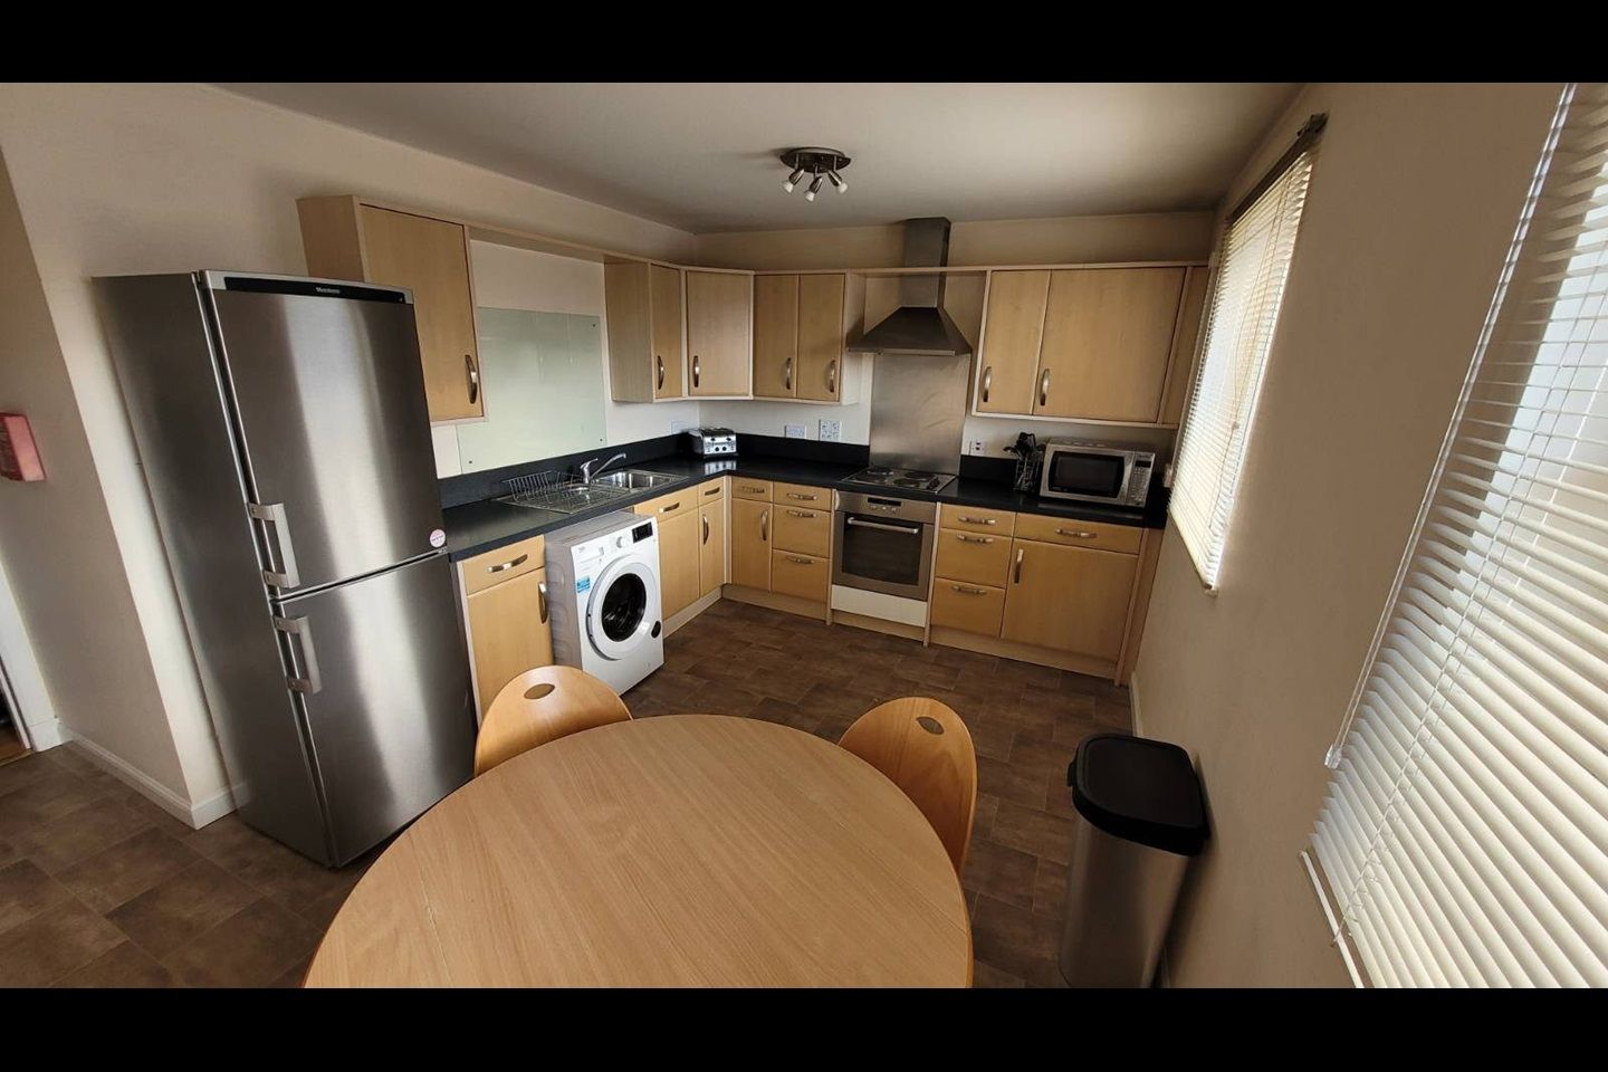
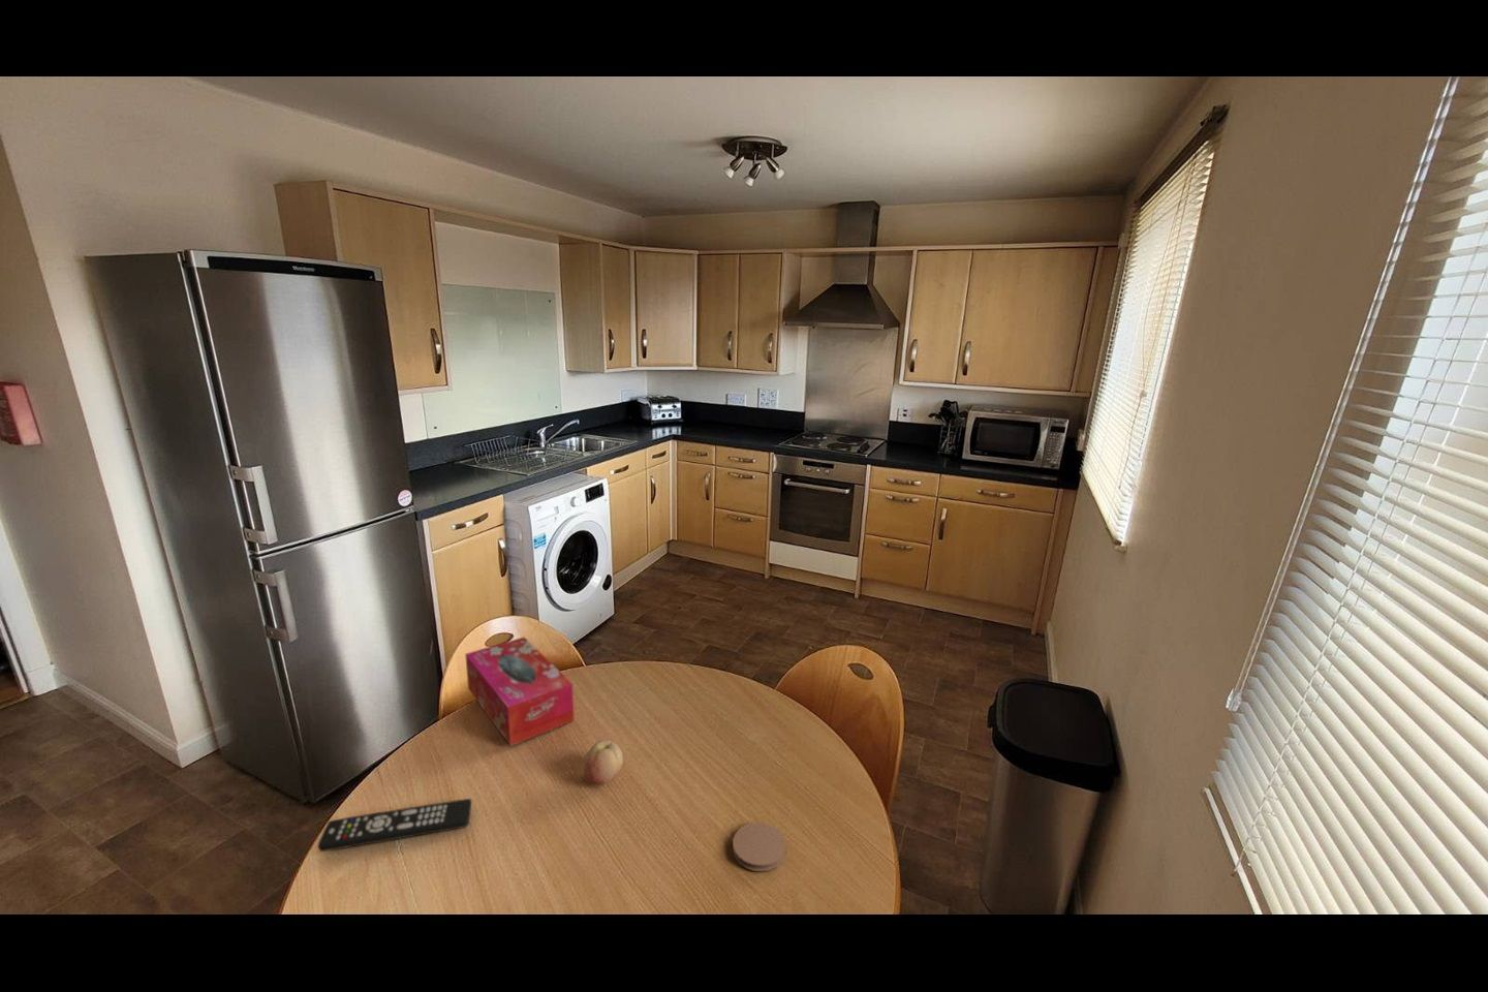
+ coaster [732,822,787,872]
+ tissue box [464,636,575,747]
+ remote control [318,798,473,852]
+ fruit [582,738,624,785]
